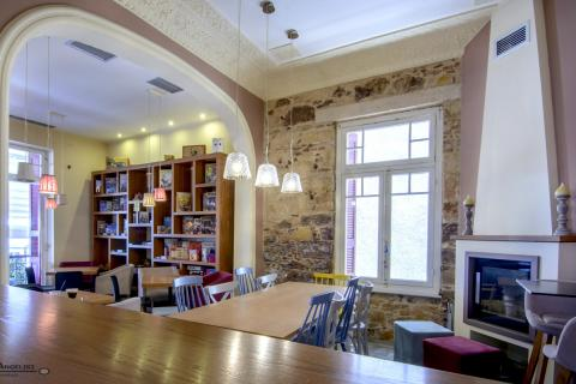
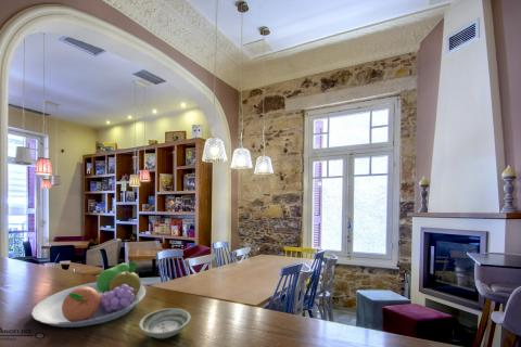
+ fruit bowl [30,260,147,327]
+ saucer [138,307,192,339]
